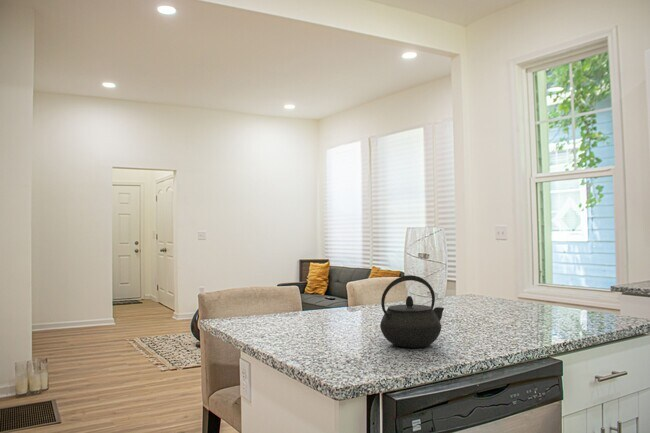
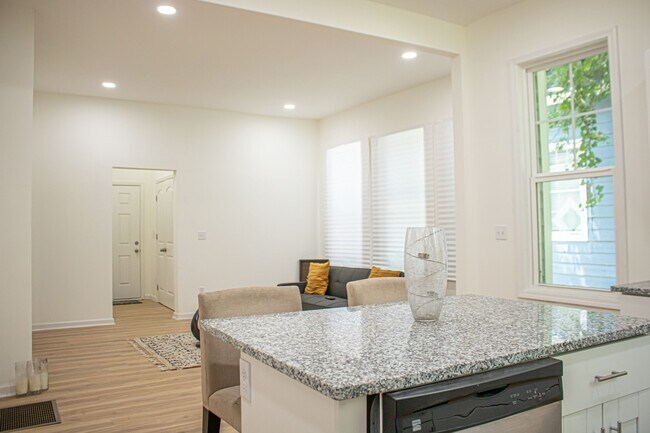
- kettle [379,274,445,349]
